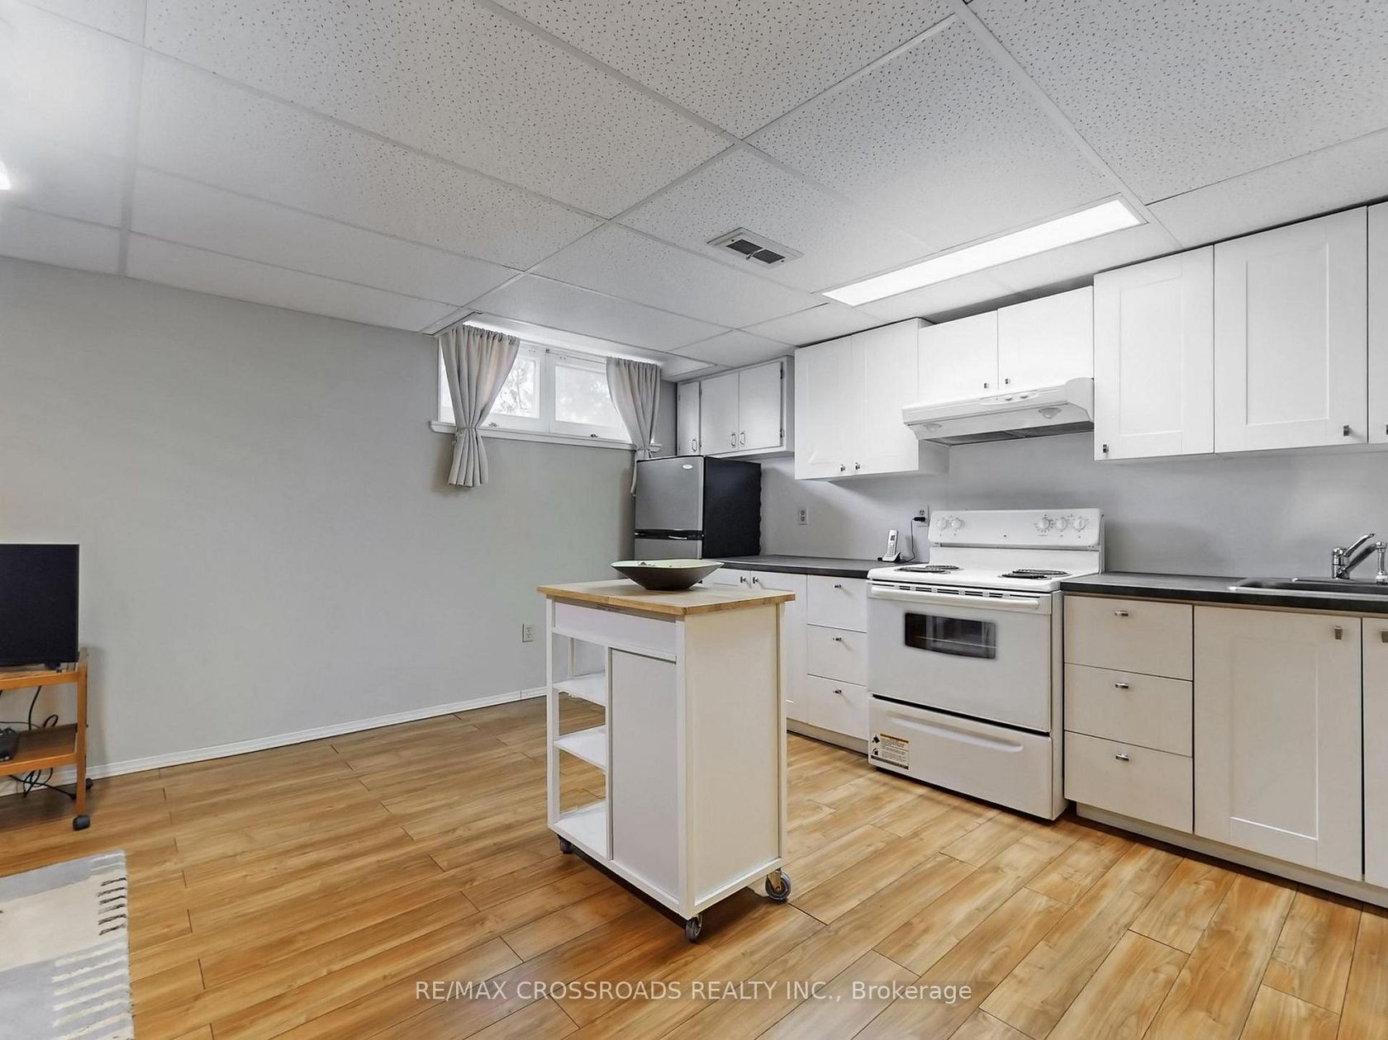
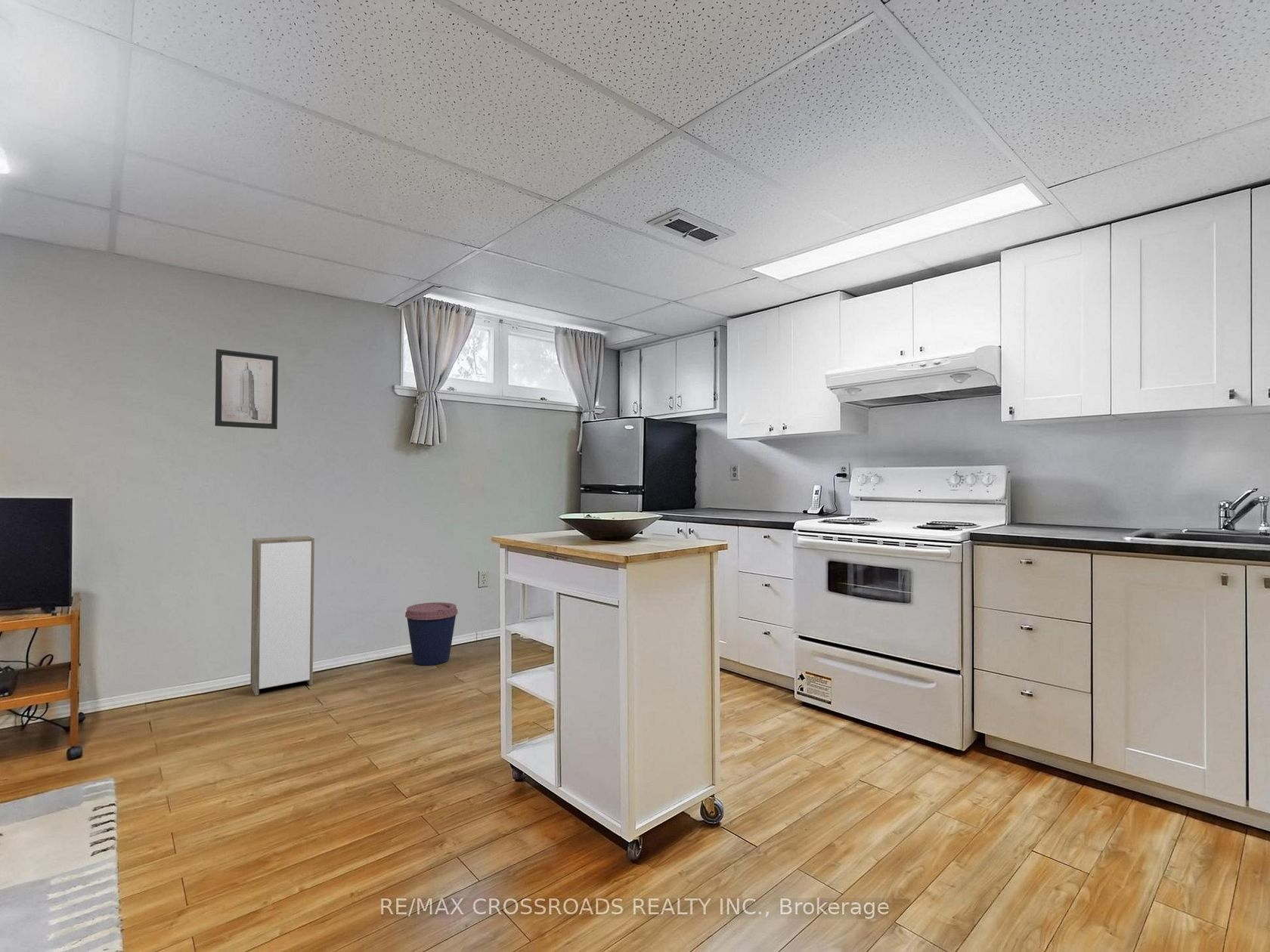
+ coffee cup [404,601,458,666]
+ storage cabinet [249,535,315,697]
+ wall art [214,348,279,430]
